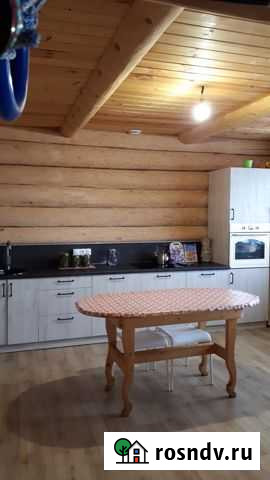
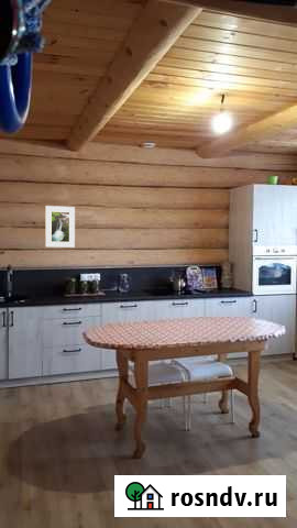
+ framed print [44,205,76,249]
